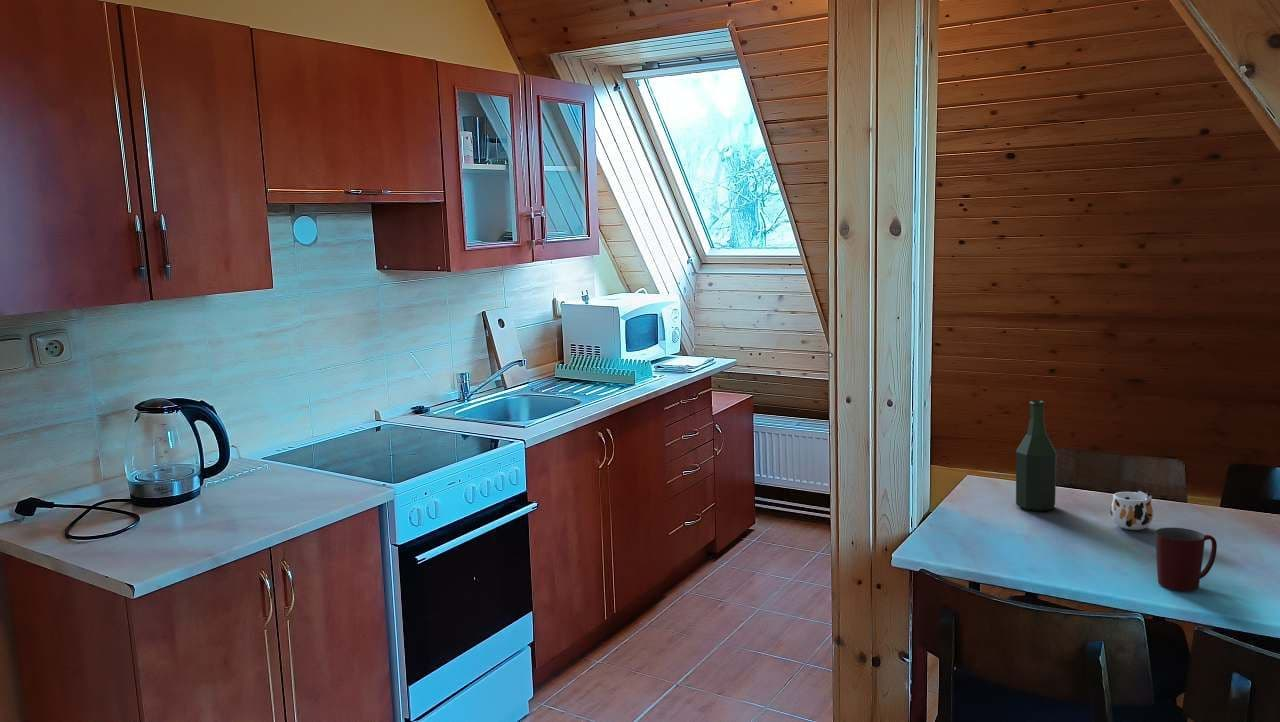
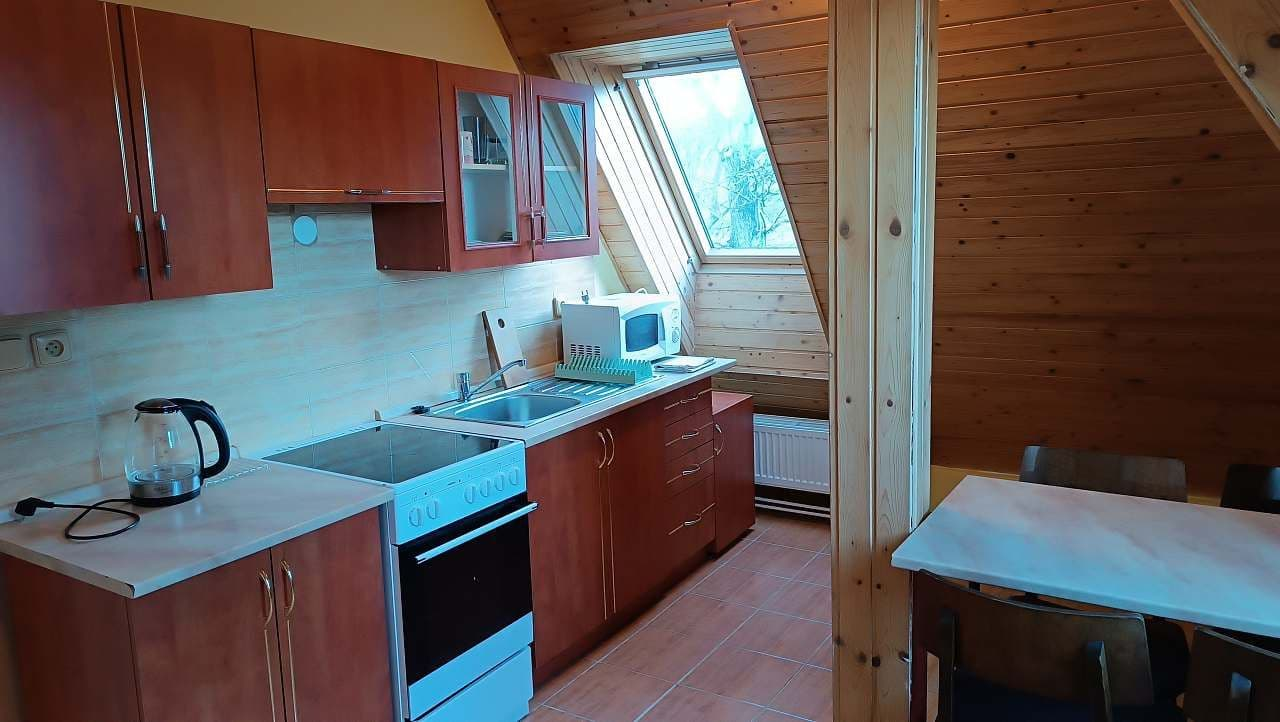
- mug [1109,487,1154,531]
- bottle [1015,400,1058,512]
- mug [1155,527,1218,592]
